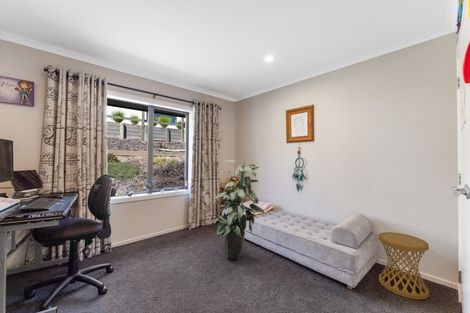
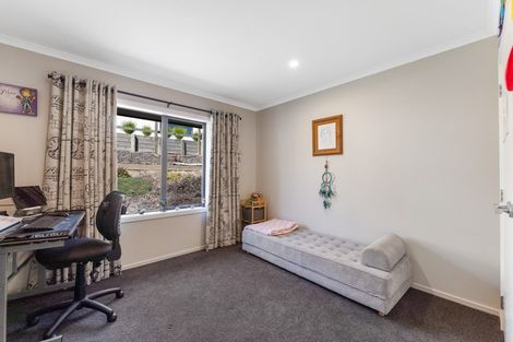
- indoor plant [213,159,265,261]
- side table [378,231,430,301]
